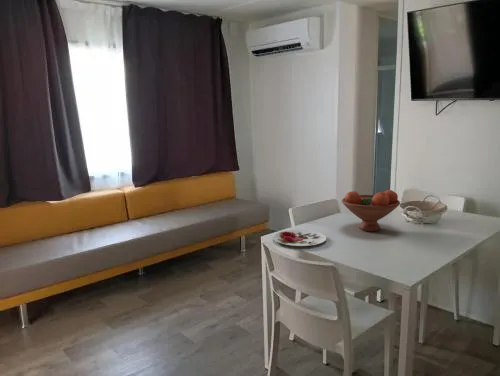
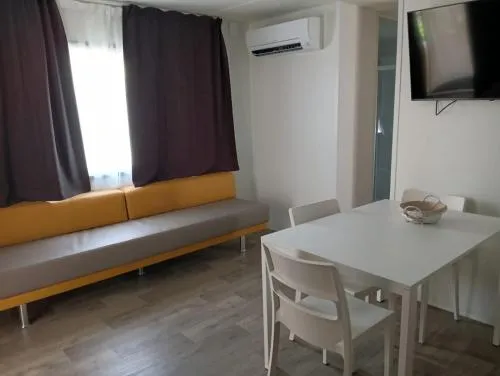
- plate [272,229,327,247]
- fruit bowl [341,189,401,232]
